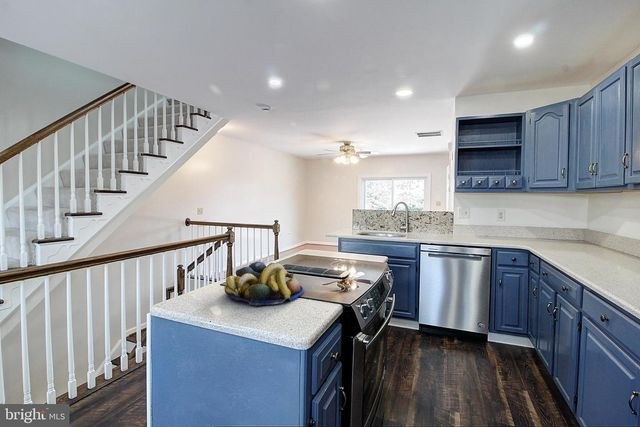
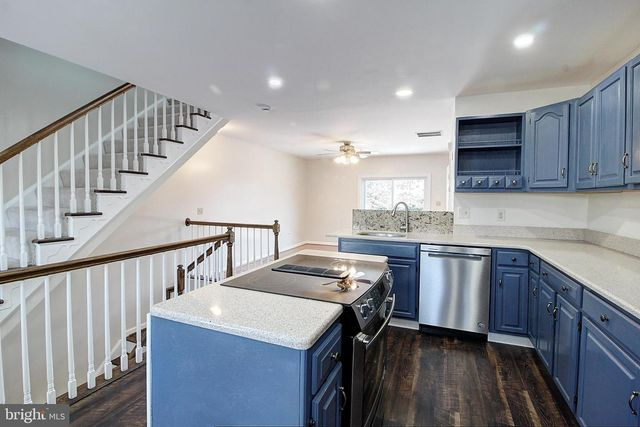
- fruit bowl [223,261,305,306]
